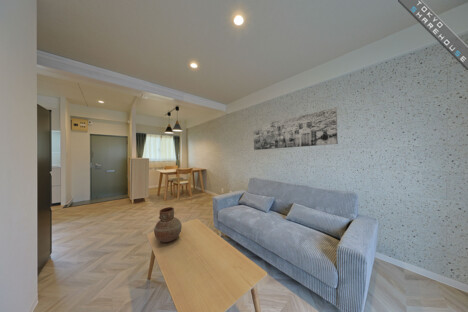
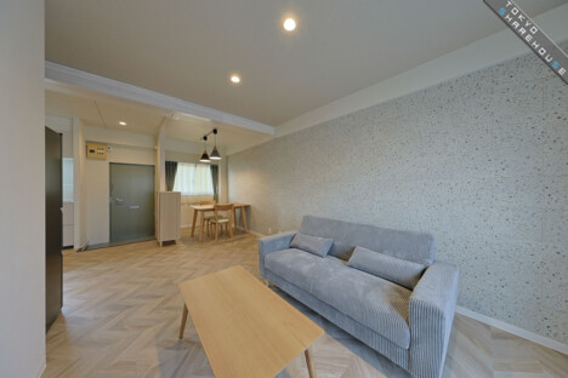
- wall art [252,106,339,151]
- vase [153,206,183,243]
